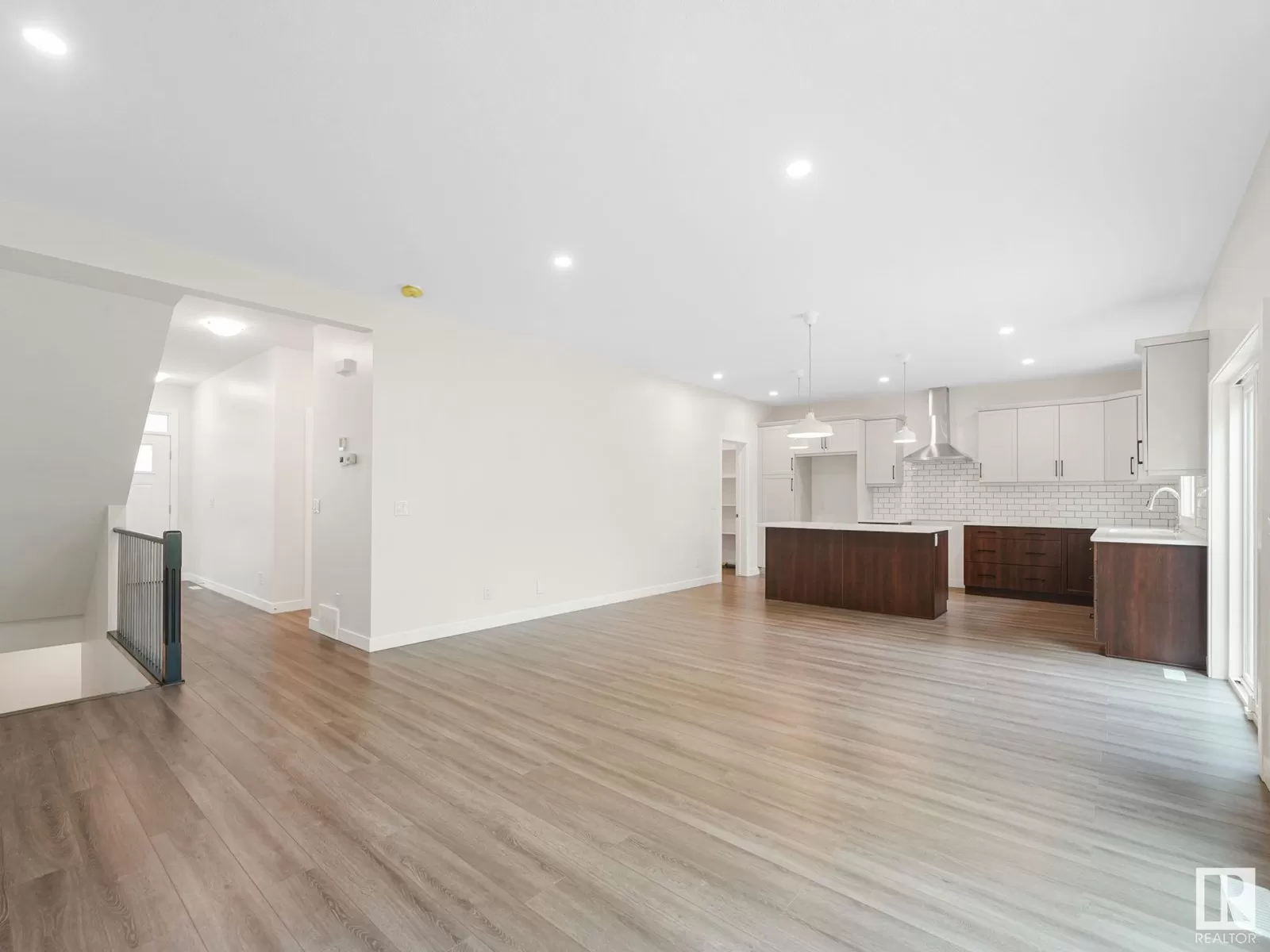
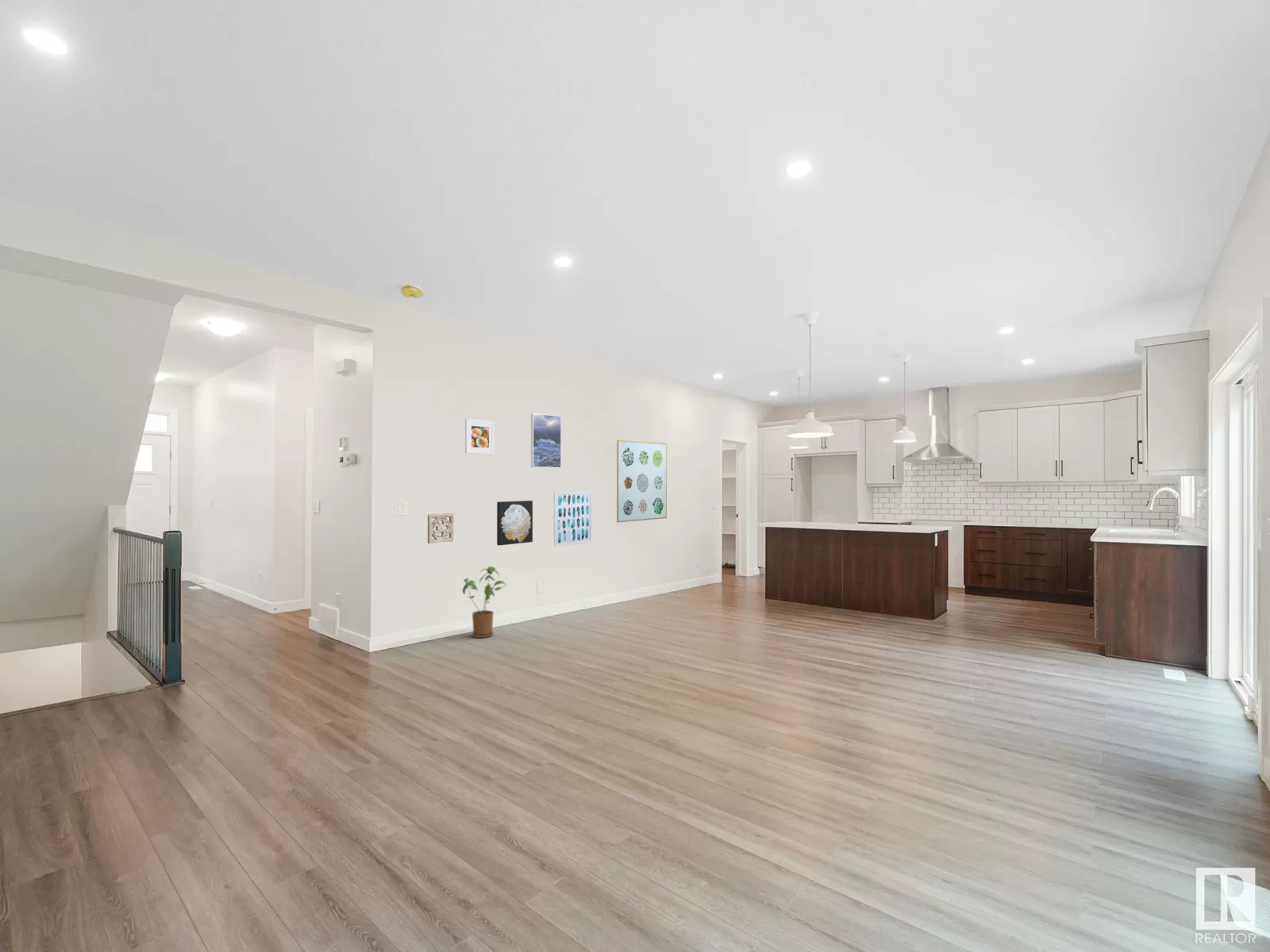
+ house plant [461,566,507,639]
+ wall ornament [427,512,455,544]
+ wall art [496,500,533,546]
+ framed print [464,418,495,455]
+ wall art [616,439,668,524]
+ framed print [530,413,562,469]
+ wall art [553,491,593,547]
